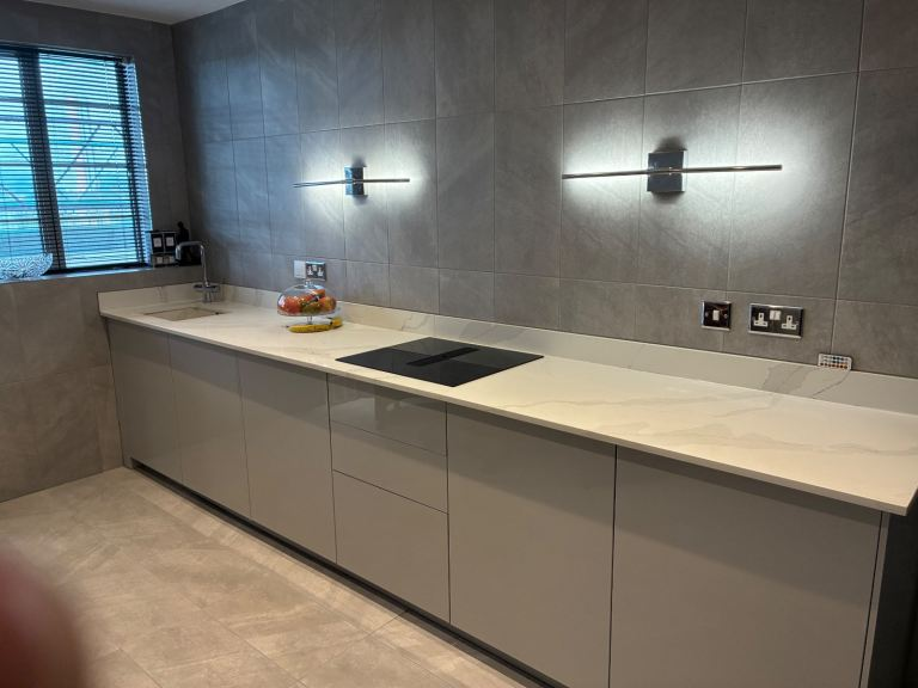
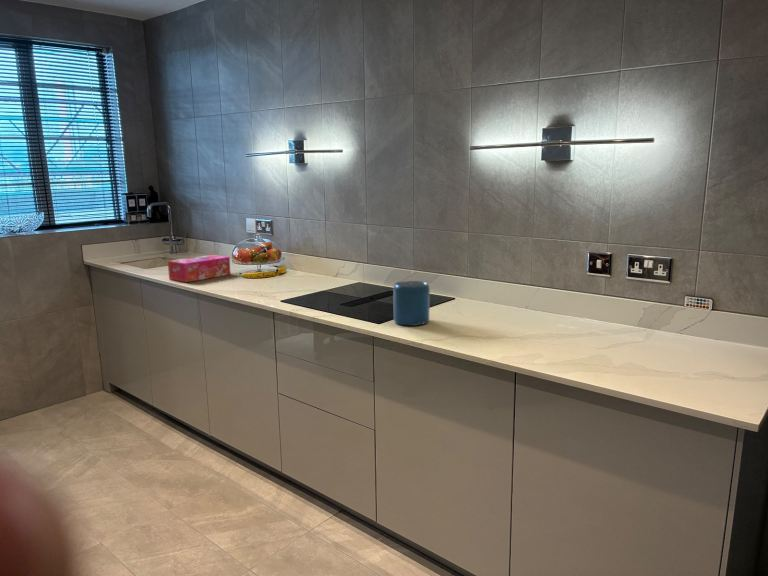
+ speaker [392,280,431,327]
+ tissue box [167,254,232,283]
